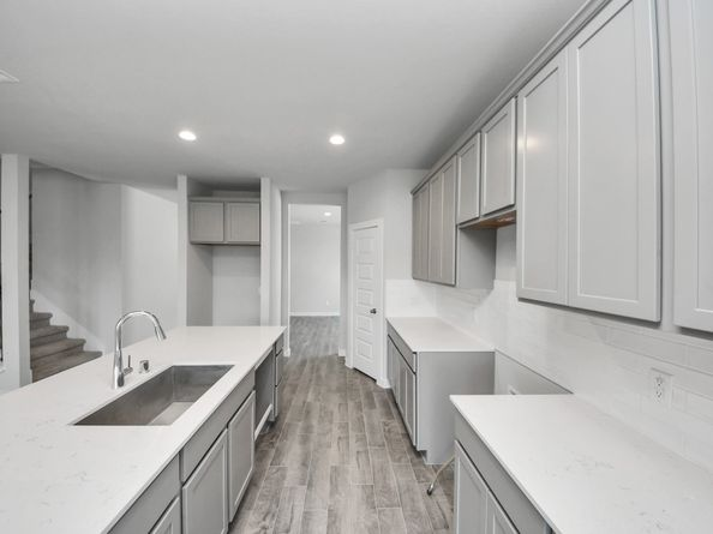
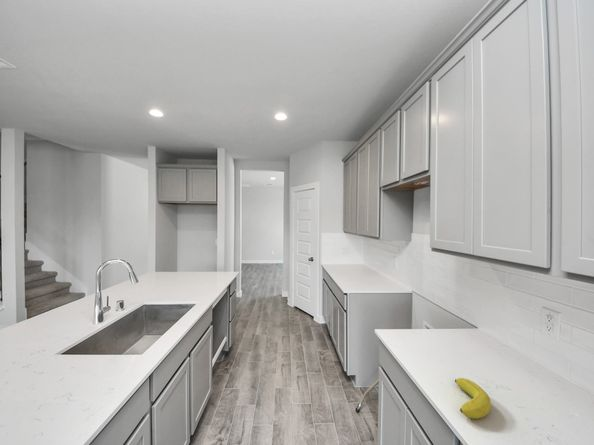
+ fruit [454,377,492,420]
